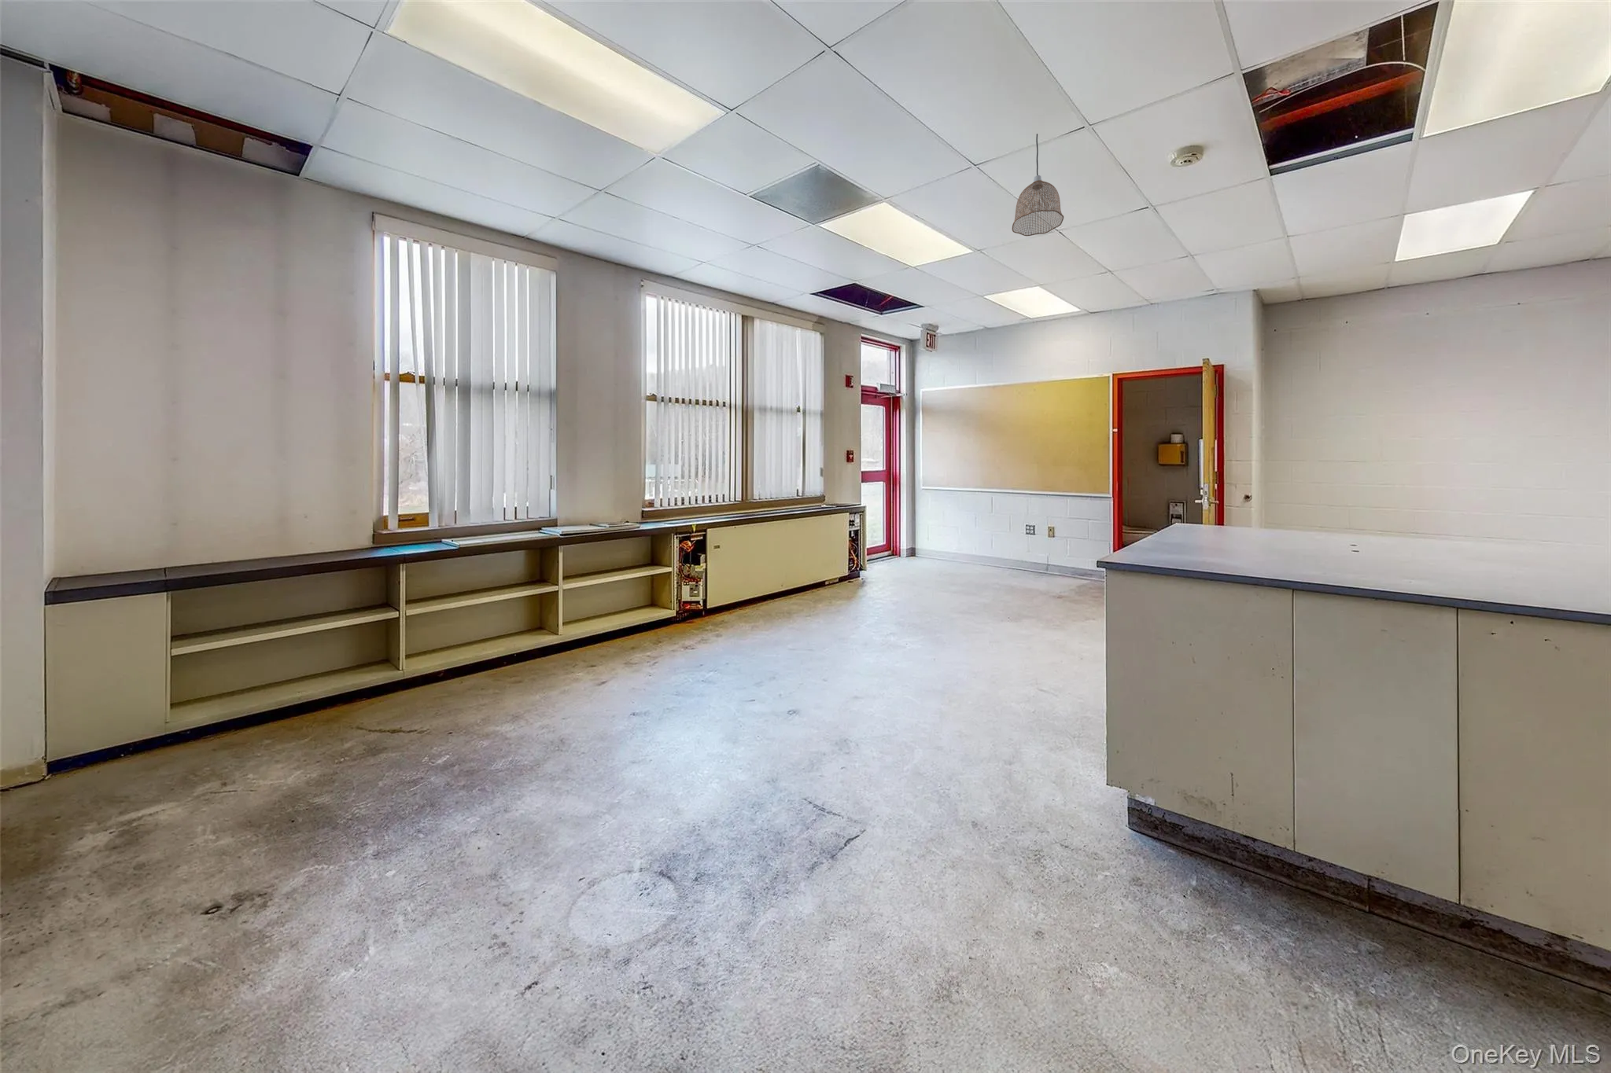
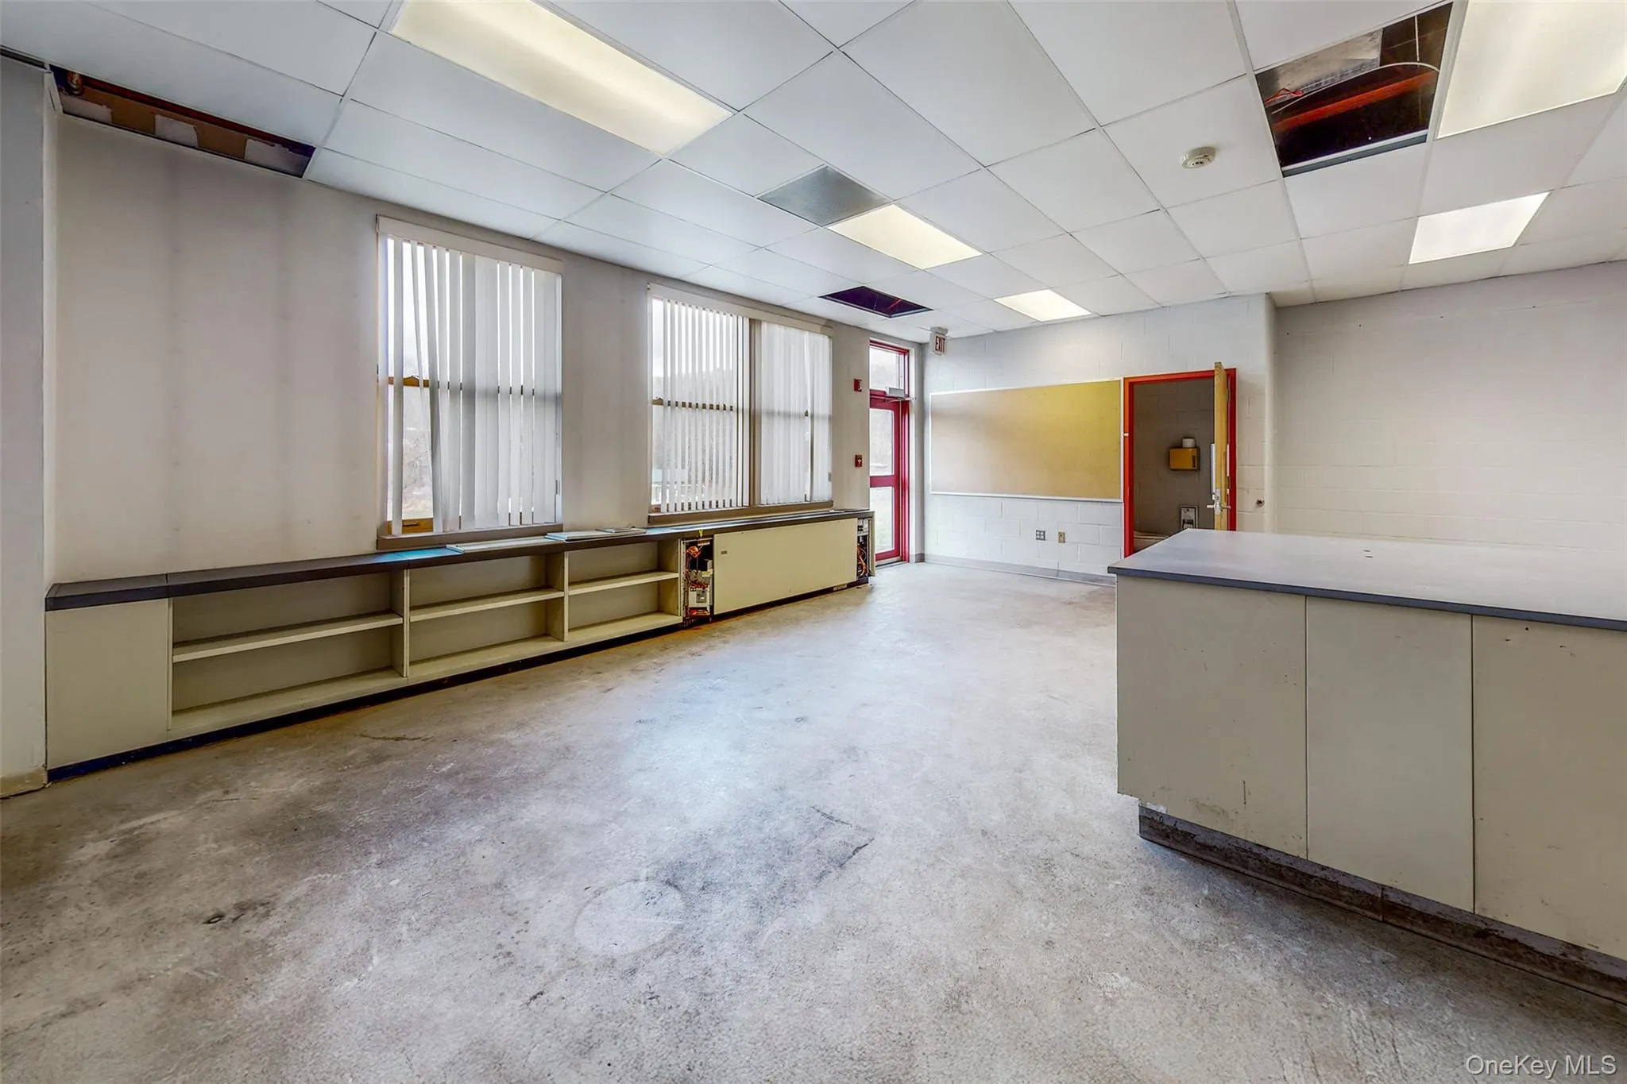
- pendant lamp [1012,133,1065,237]
